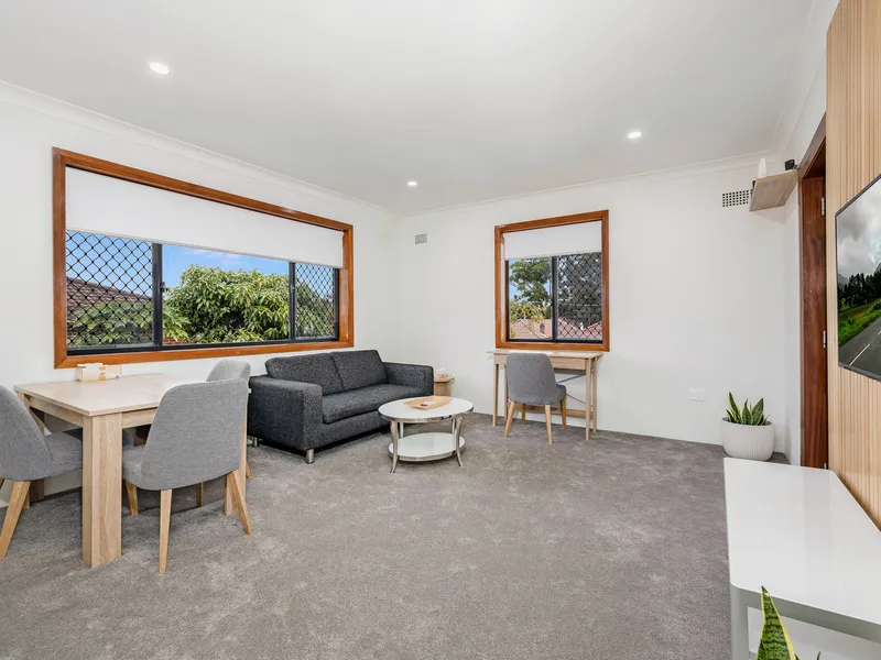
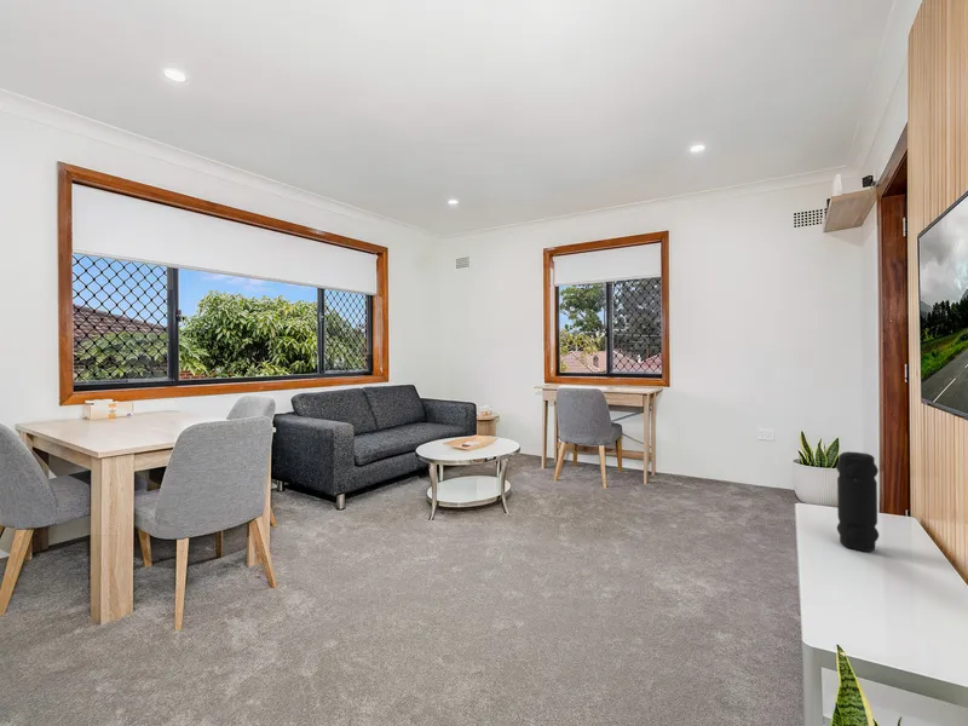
+ speaker [835,450,880,553]
